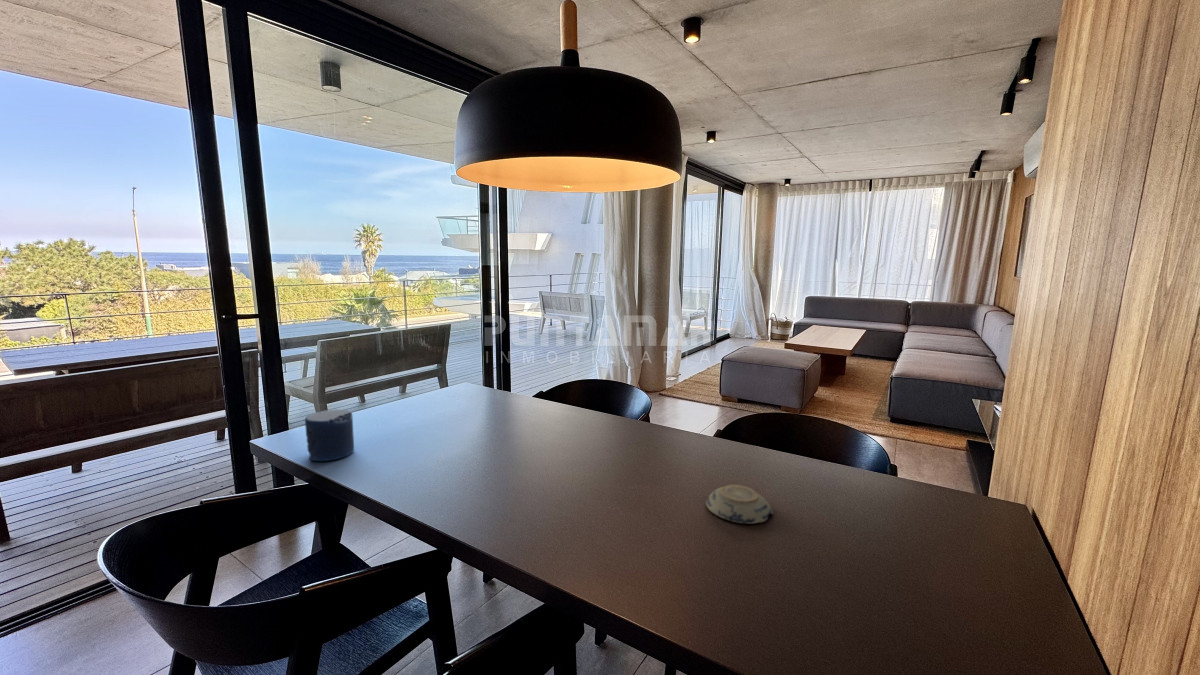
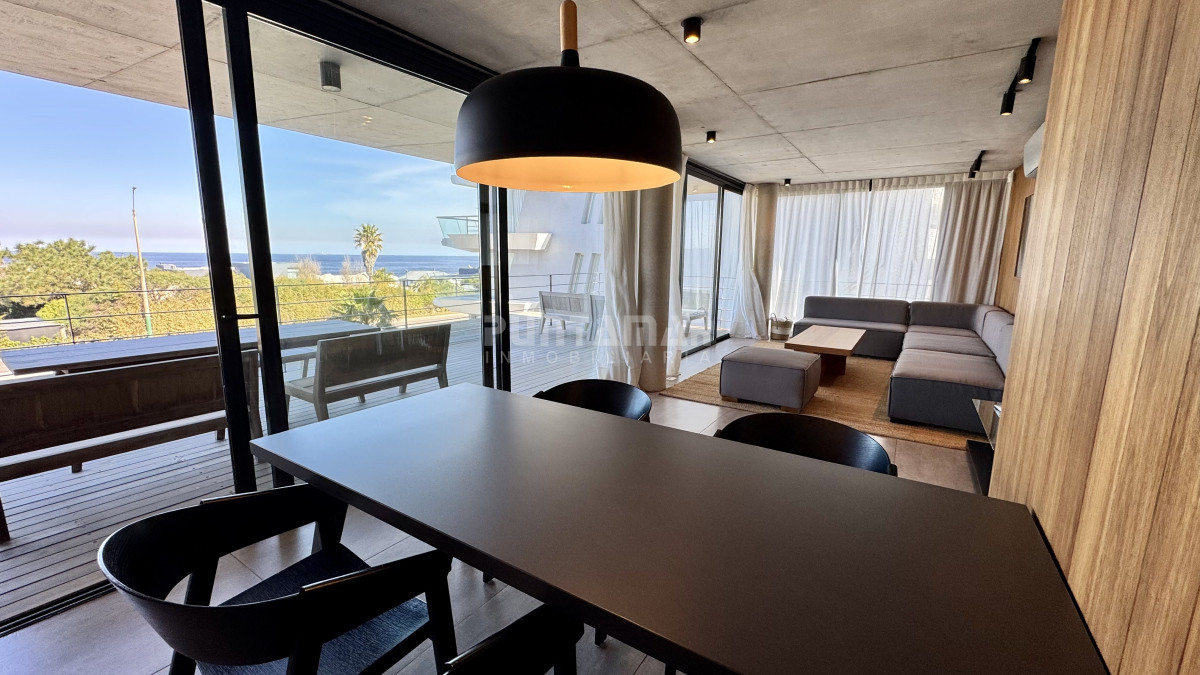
- decorative bowl [705,484,774,525]
- candle [304,409,355,462]
